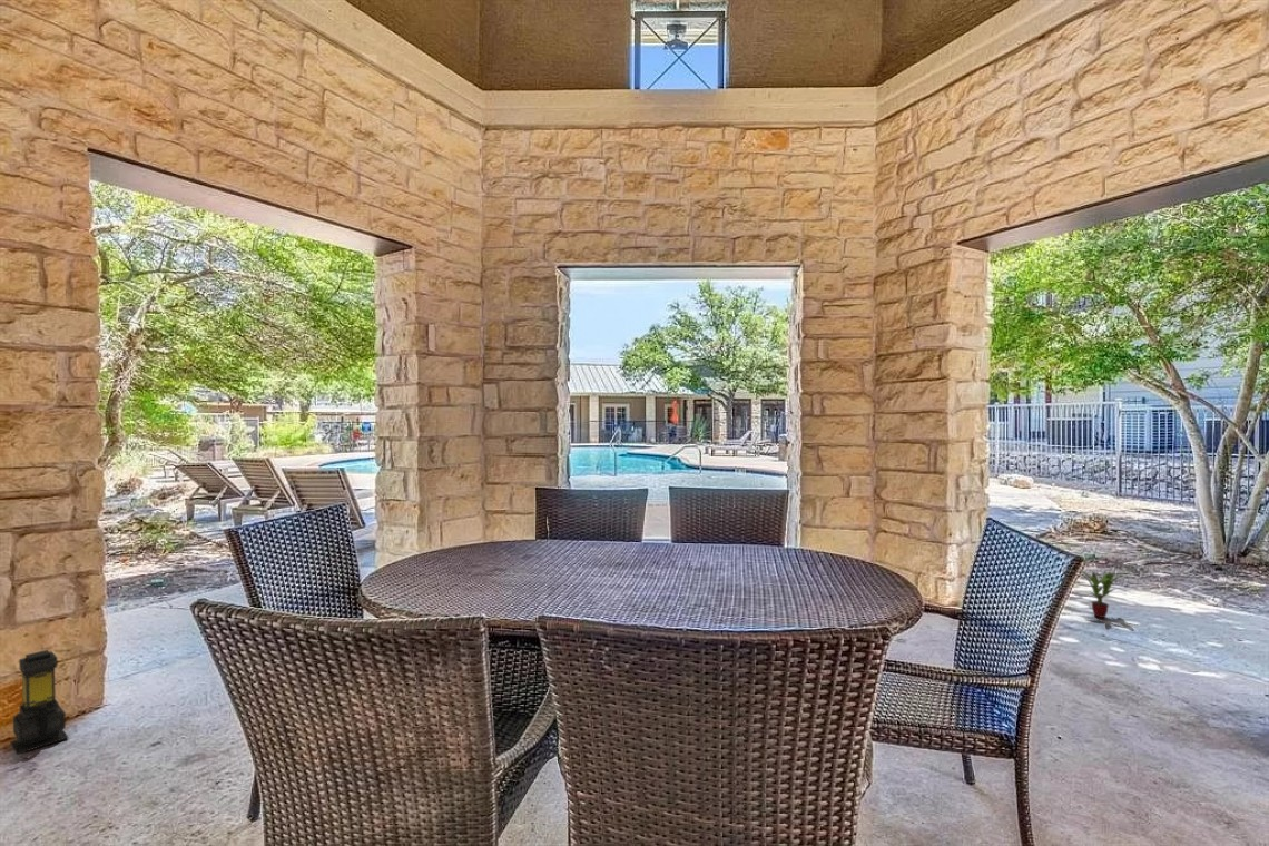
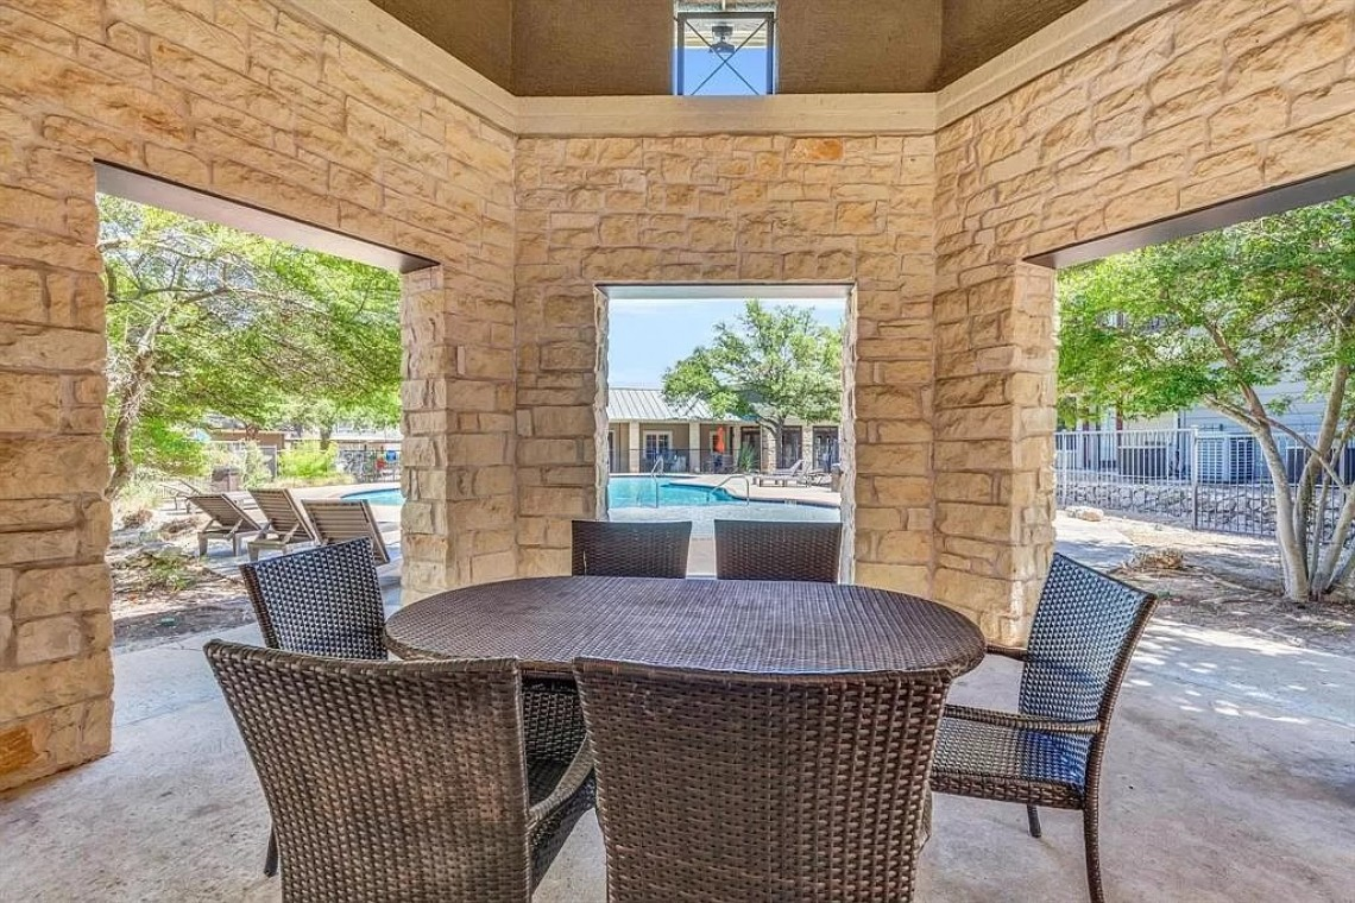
- lantern [9,649,70,756]
- potted plant [1081,569,1128,619]
